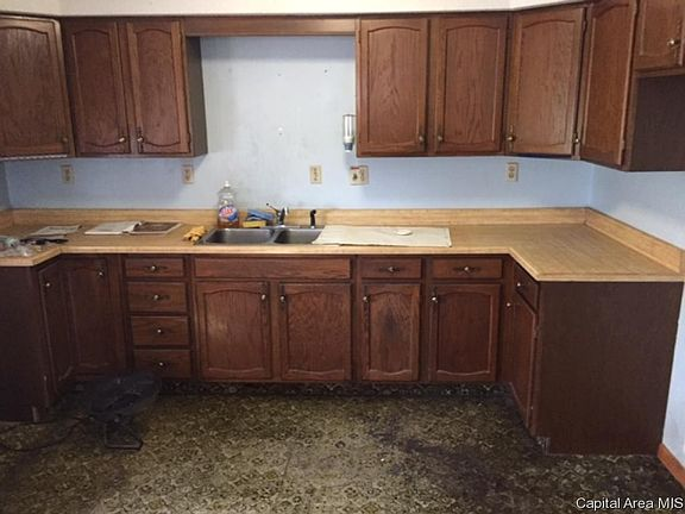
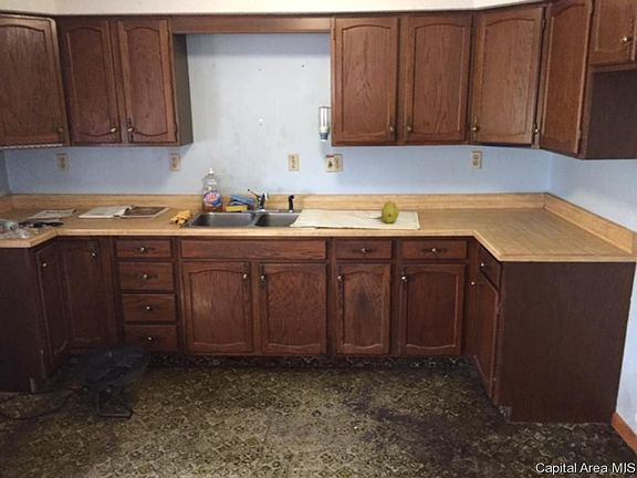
+ fruit [380,200,400,225]
